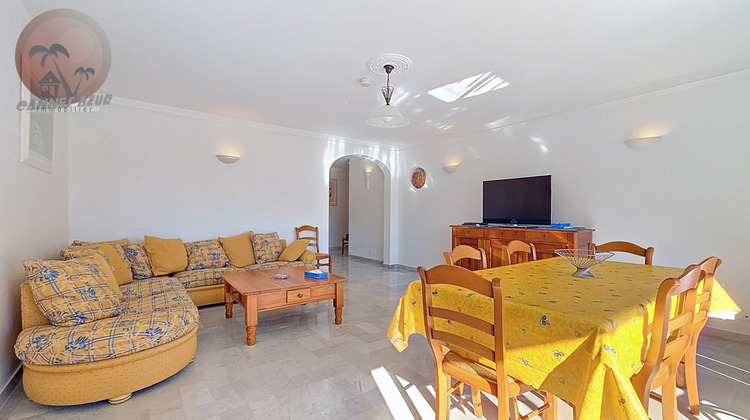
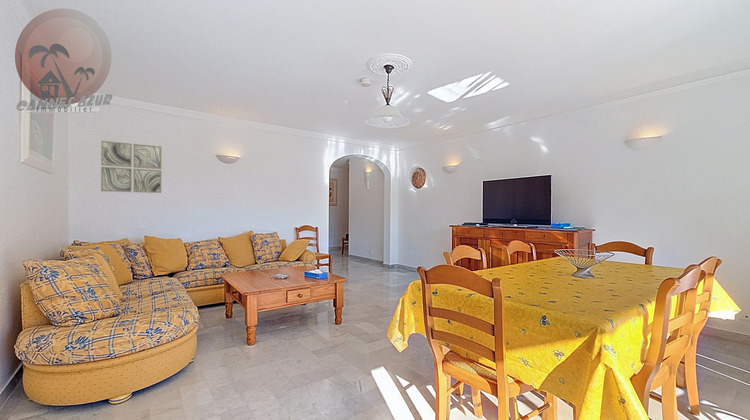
+ wall art [100,140,162,194]
